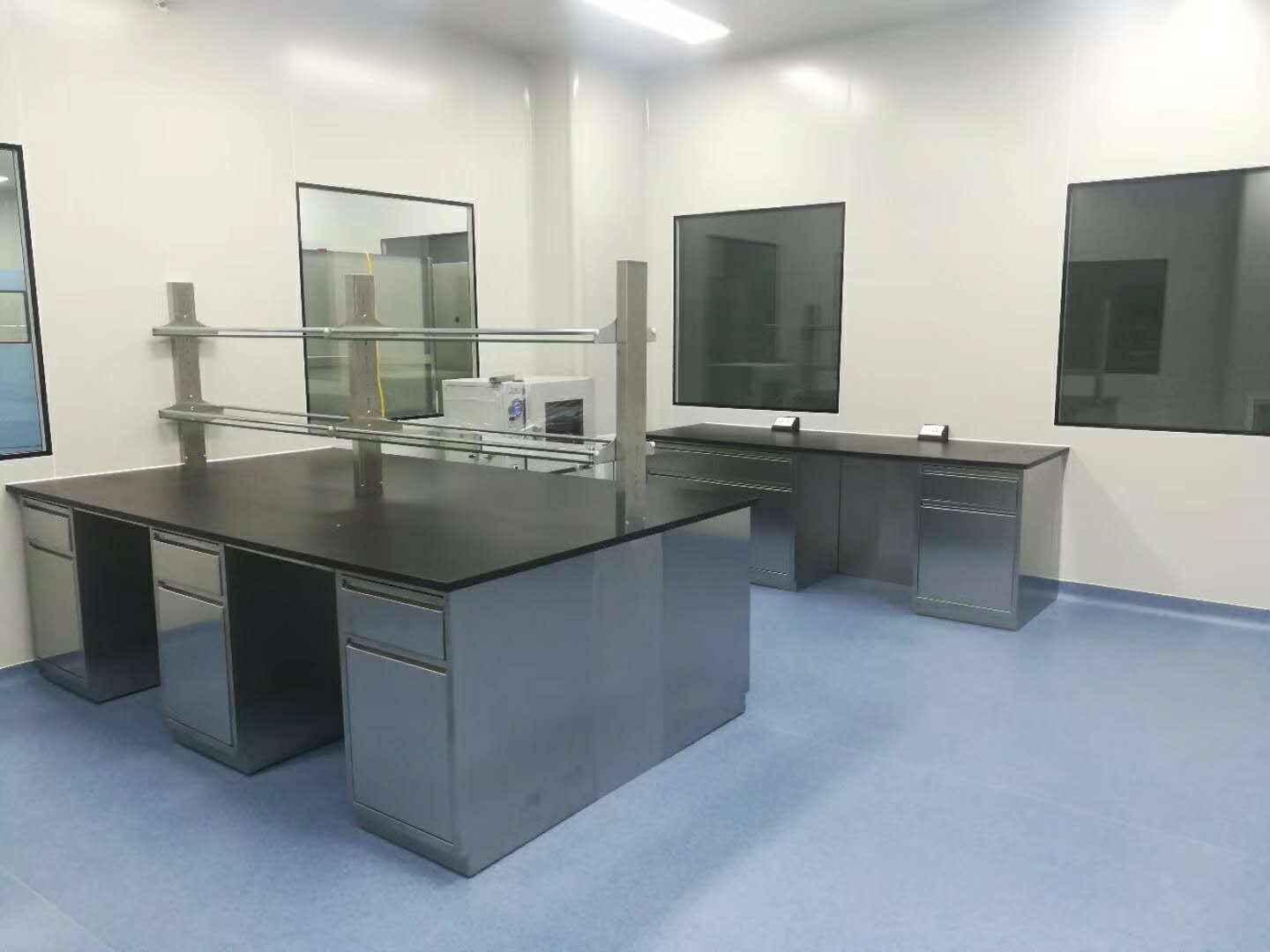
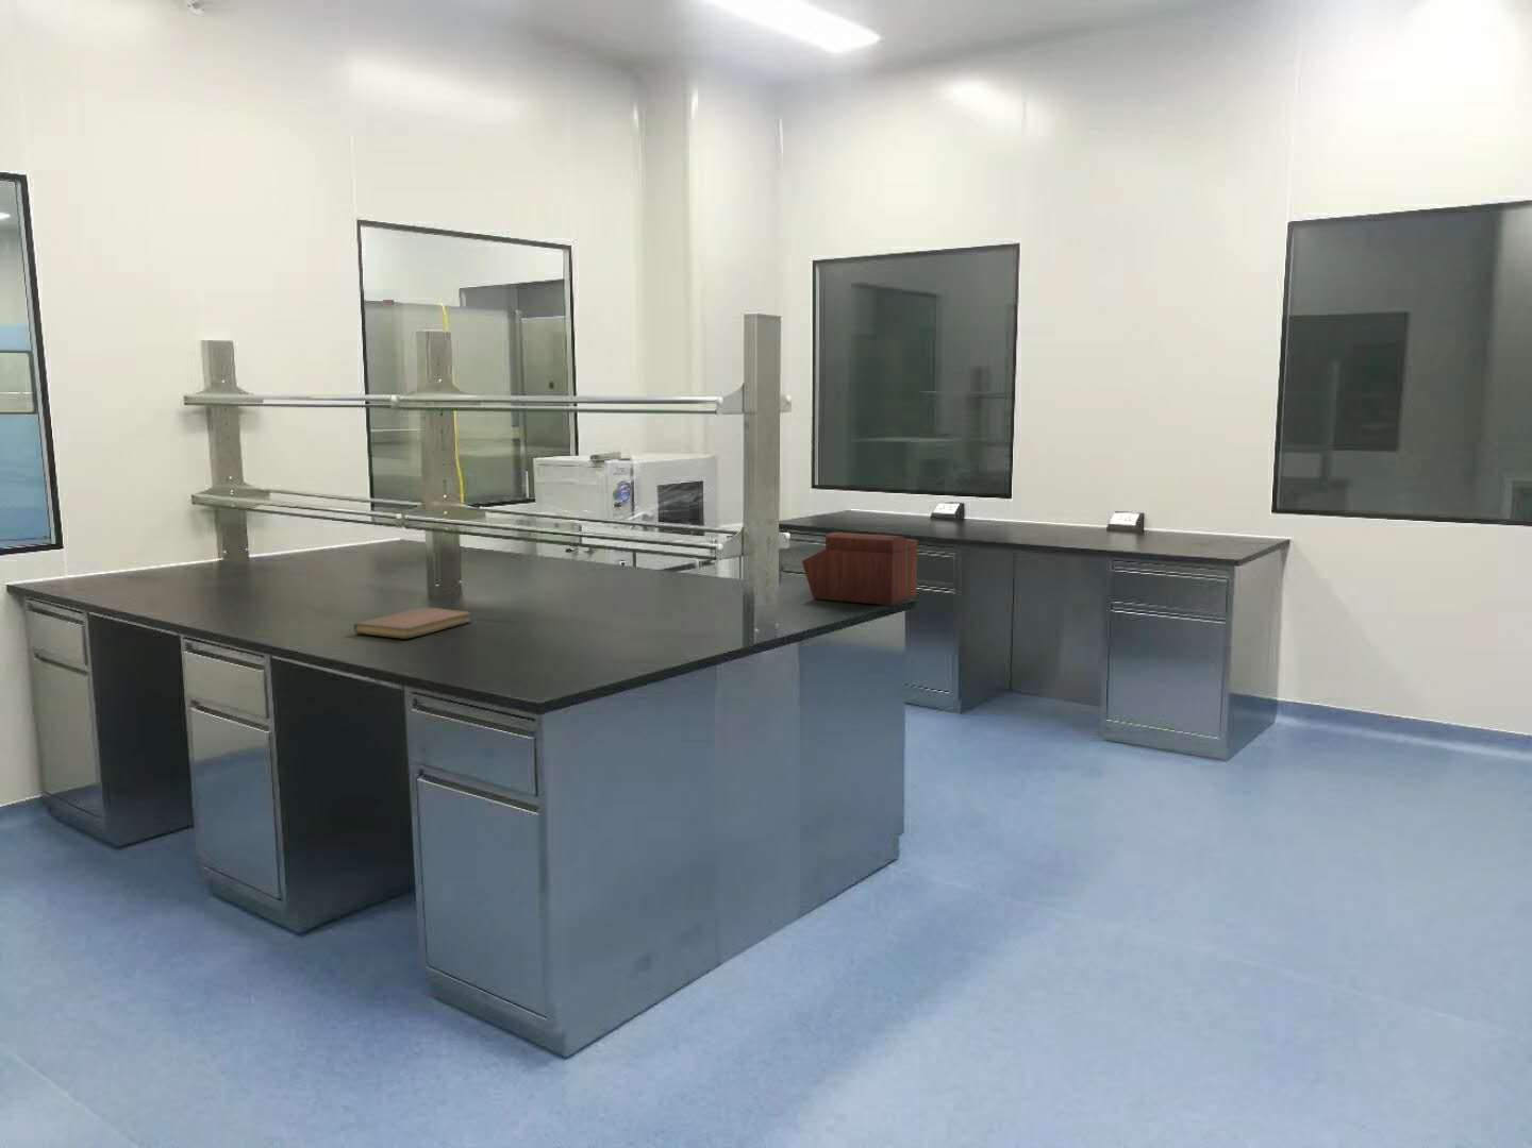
+ sewing box [801,532,918,605]
+ notebook [353,605,473,640]
